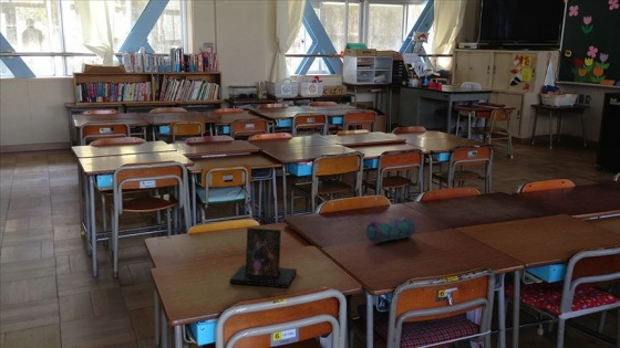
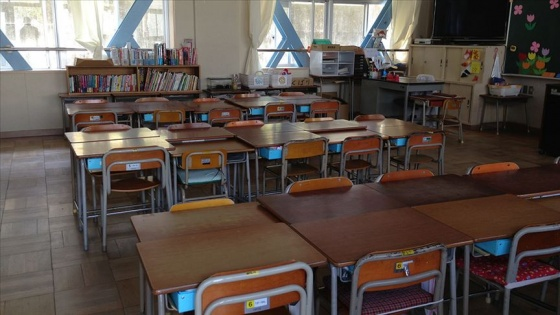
- pencil case [364,215,417,244]
- photo frame [229,226,298,289]
